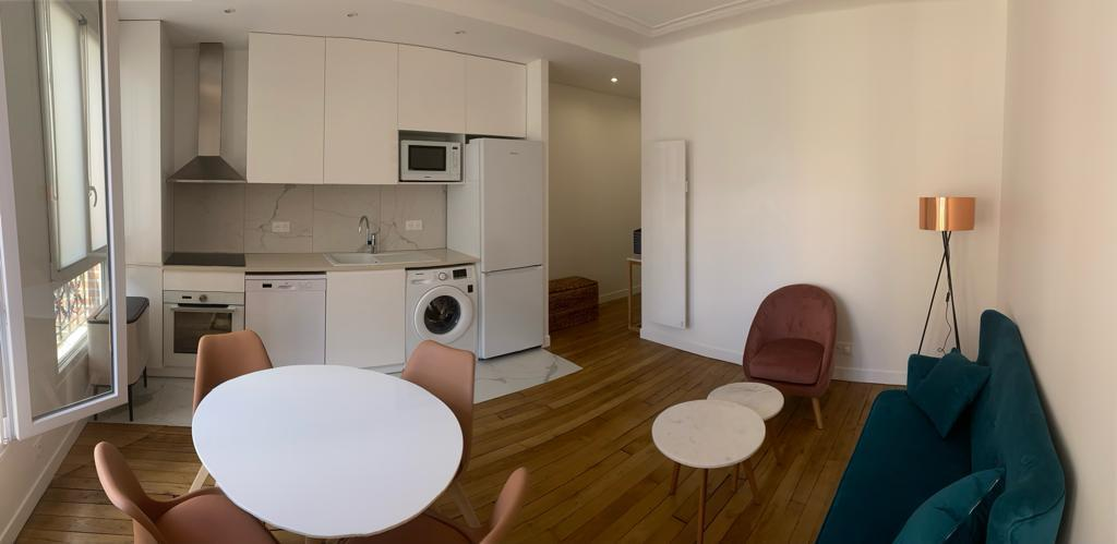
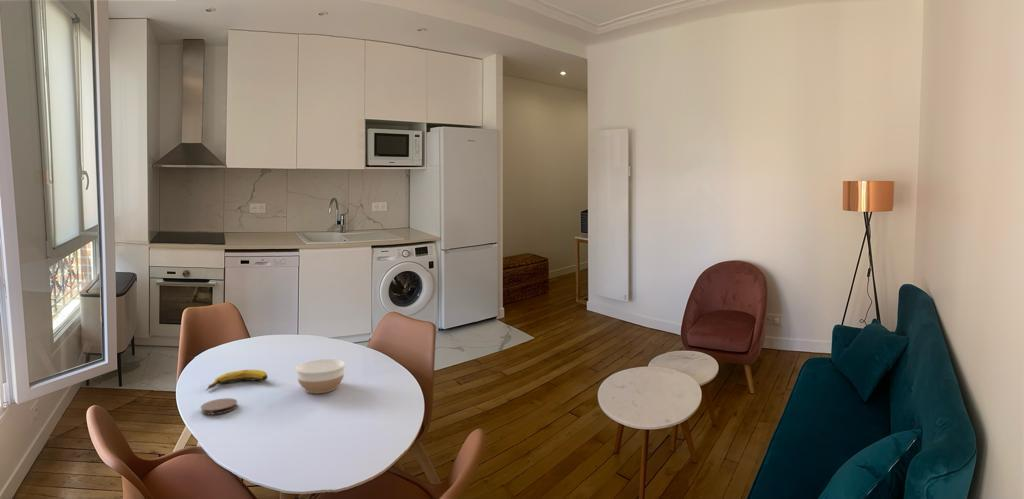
+ banana [205,368,269,391]
+ bowl [295,358,346,394]
+ coaster [200,397,238,415]
